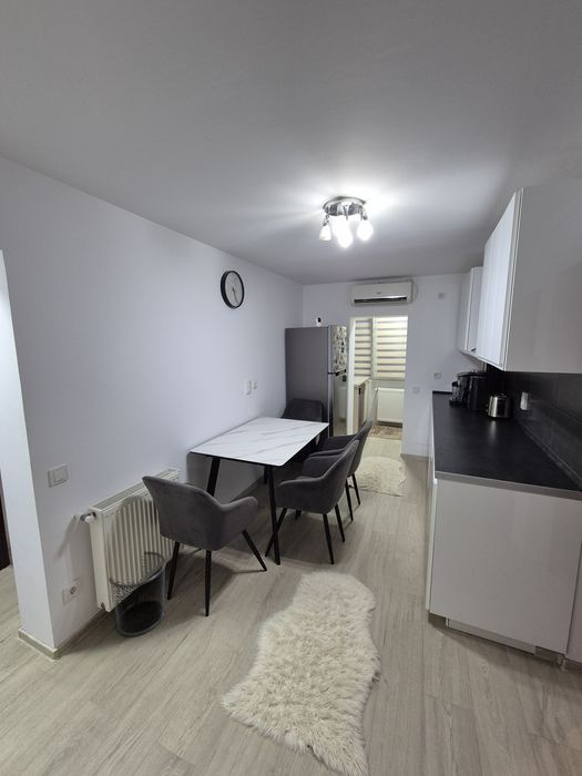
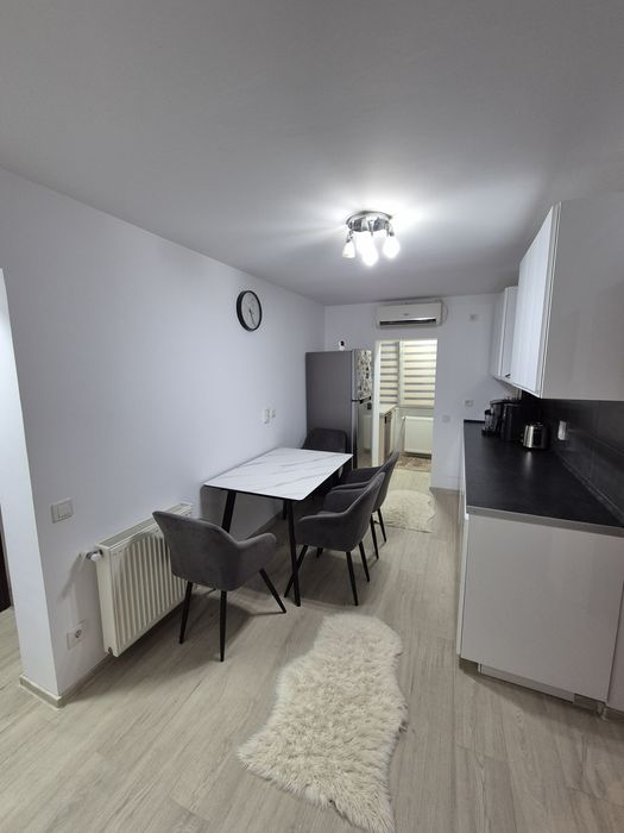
- waste bin [108,551,167,636]
